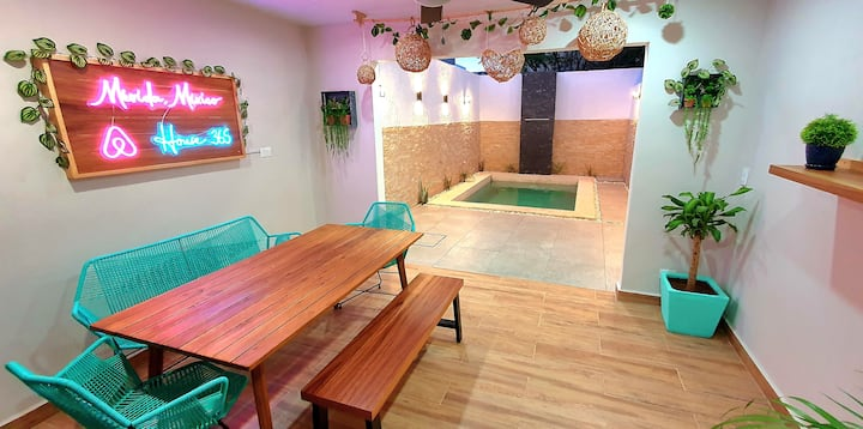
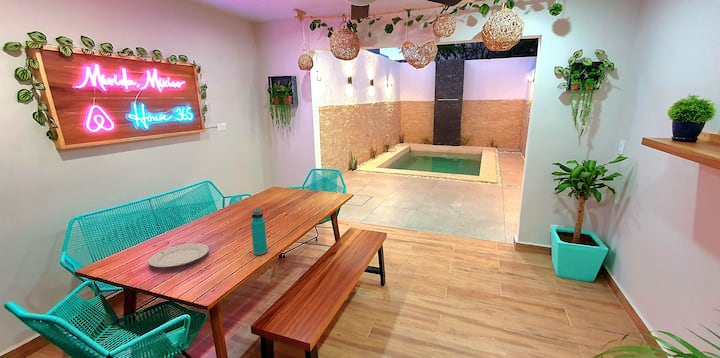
+ water bottle [250,208,268,256]
+ chinaware [147,242,210,268]
